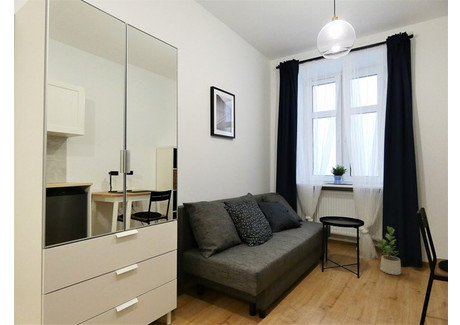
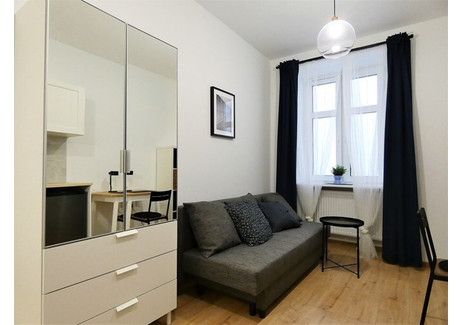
- potted plant [376,225,402,276]
